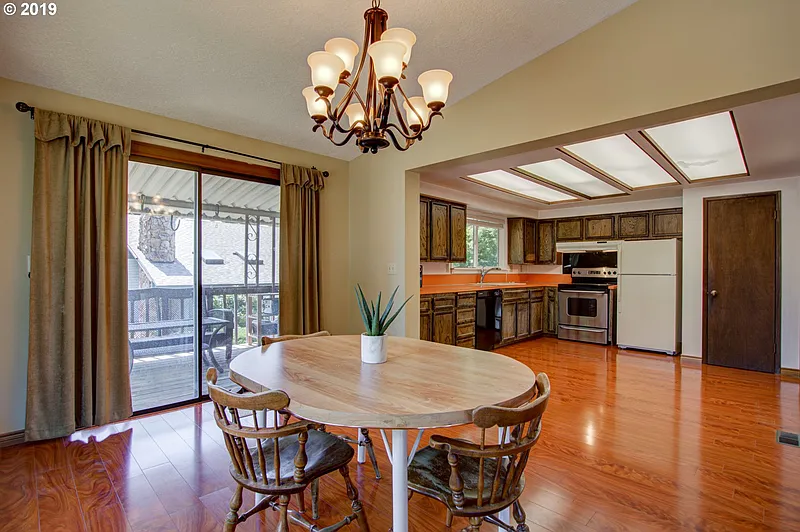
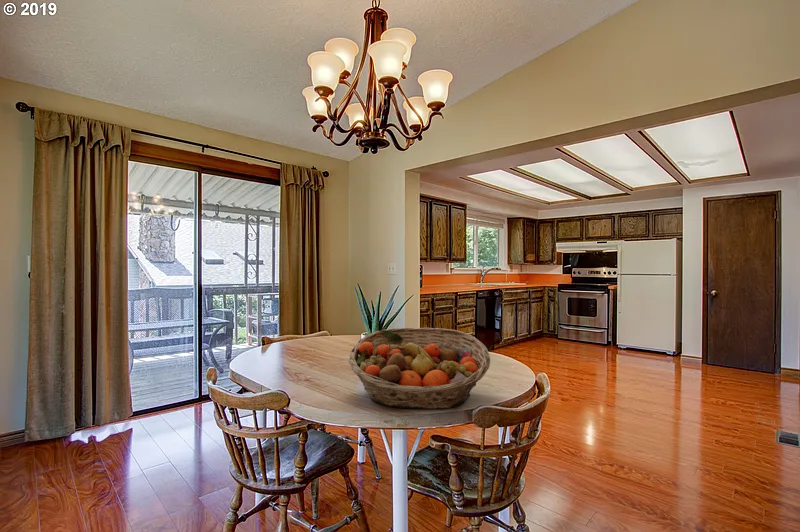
+ fruit basket [347,327,491,410]
